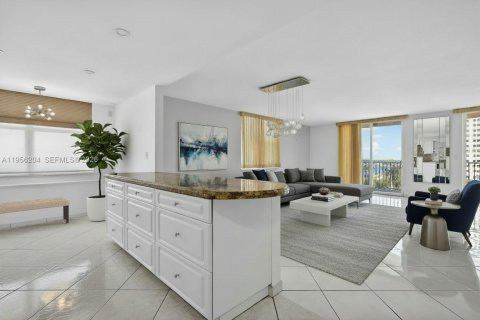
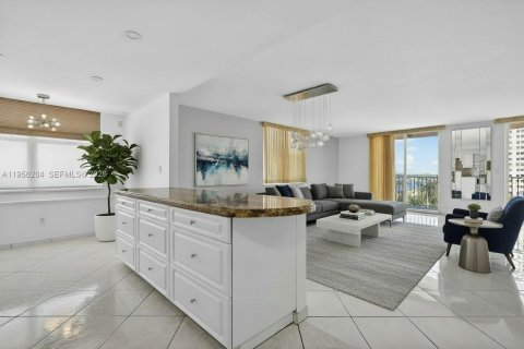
- bench [0,196,71,224]
